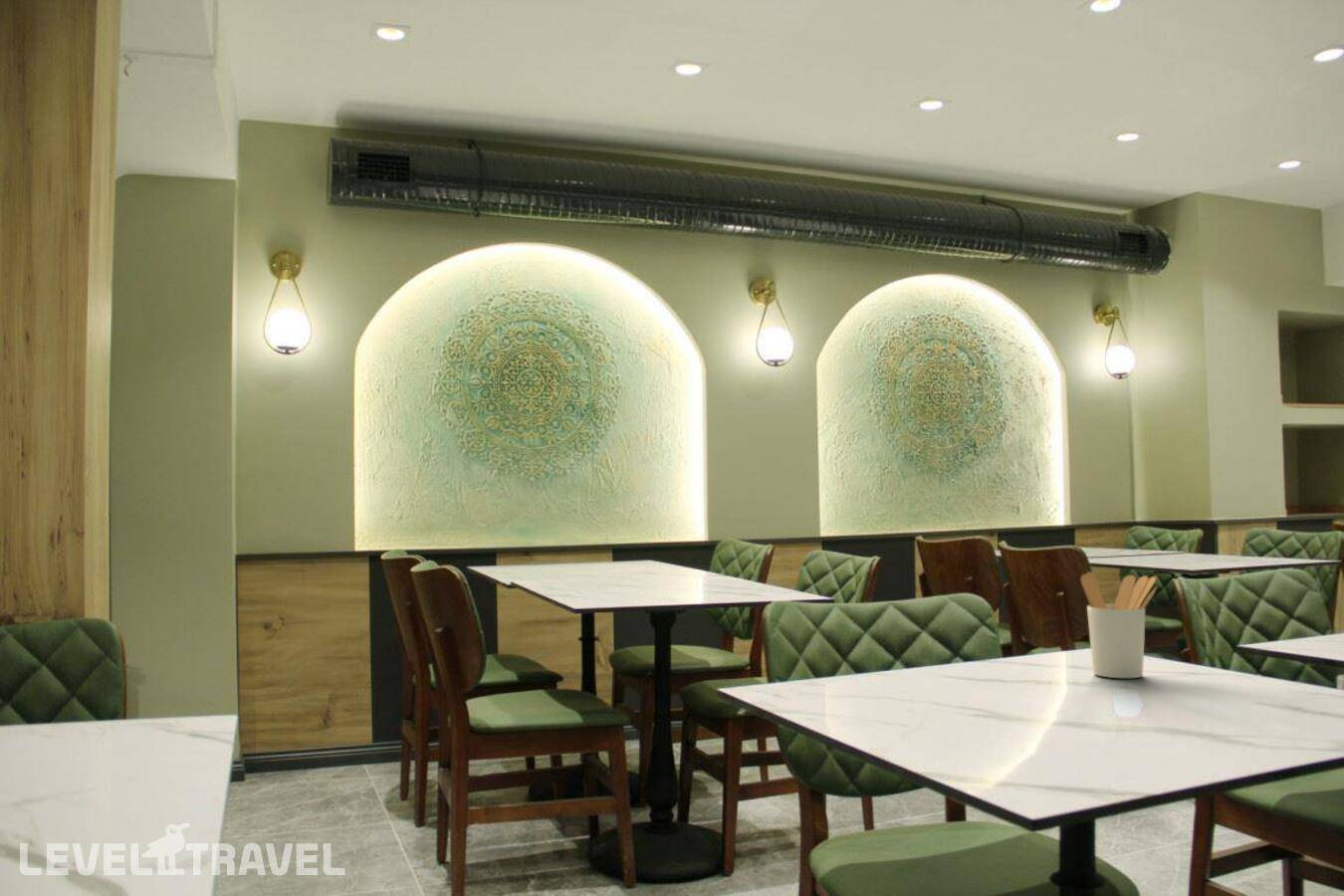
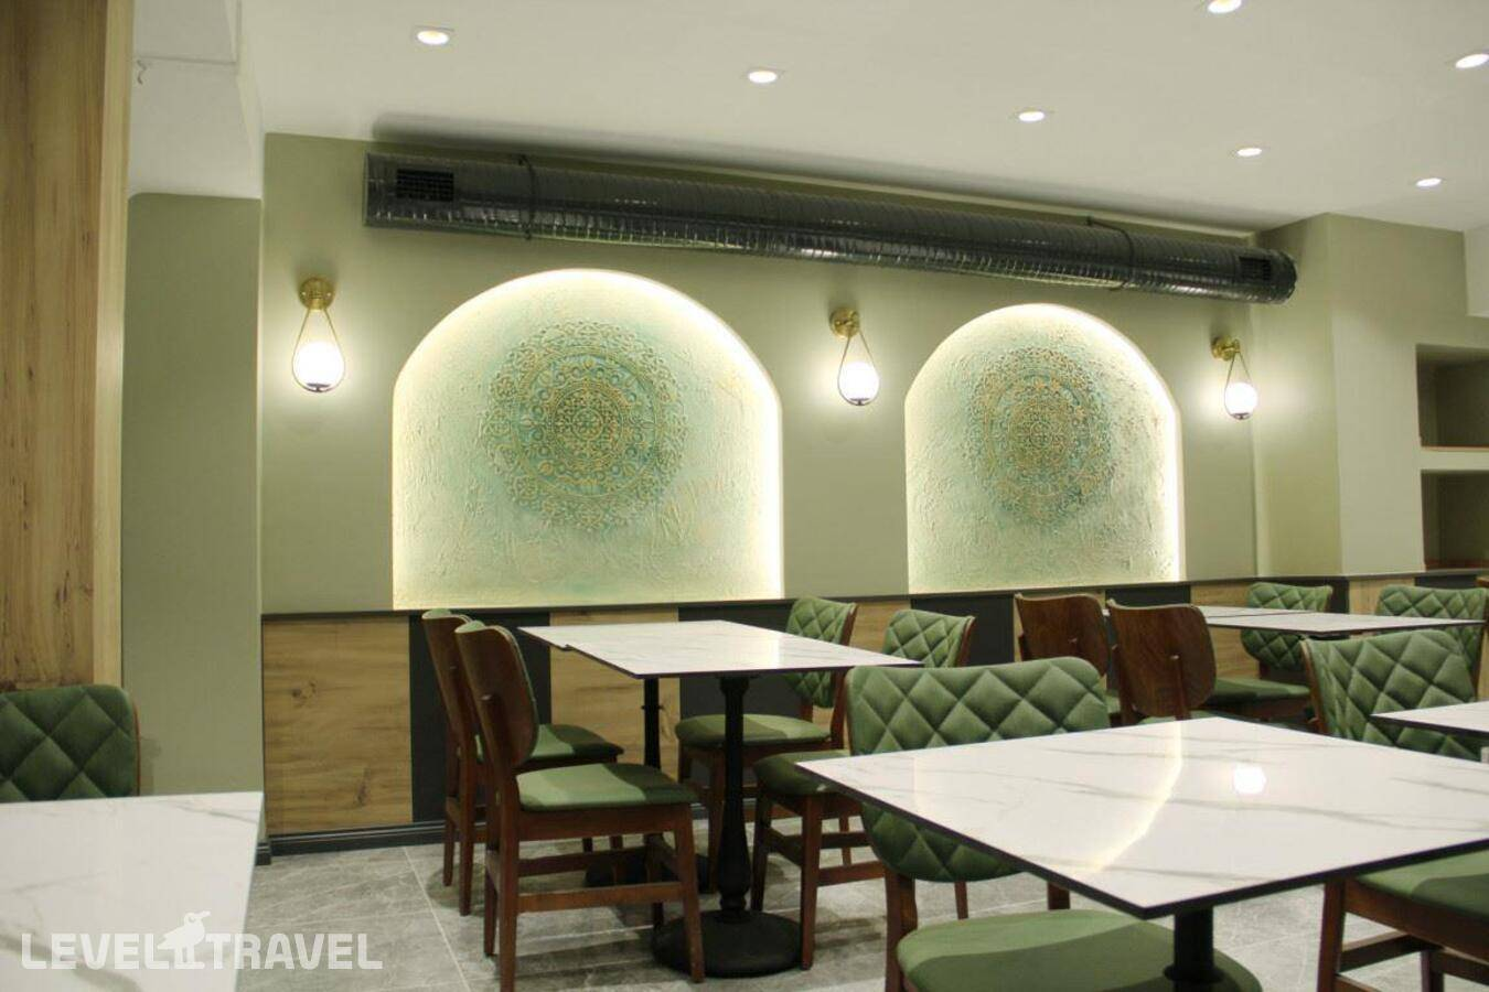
- utensil holder [1080,570,1158,679]
